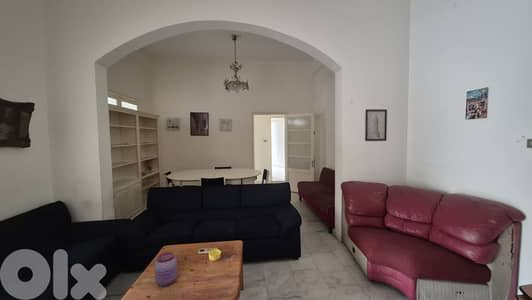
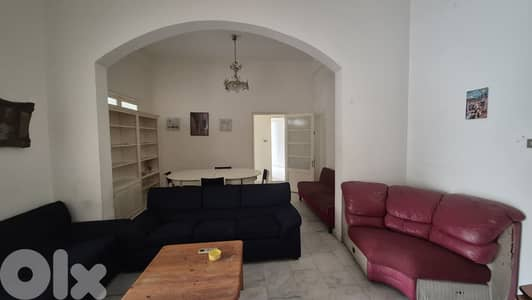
- wall art [364,108,388,142]
- jar [154,251,178,287]
